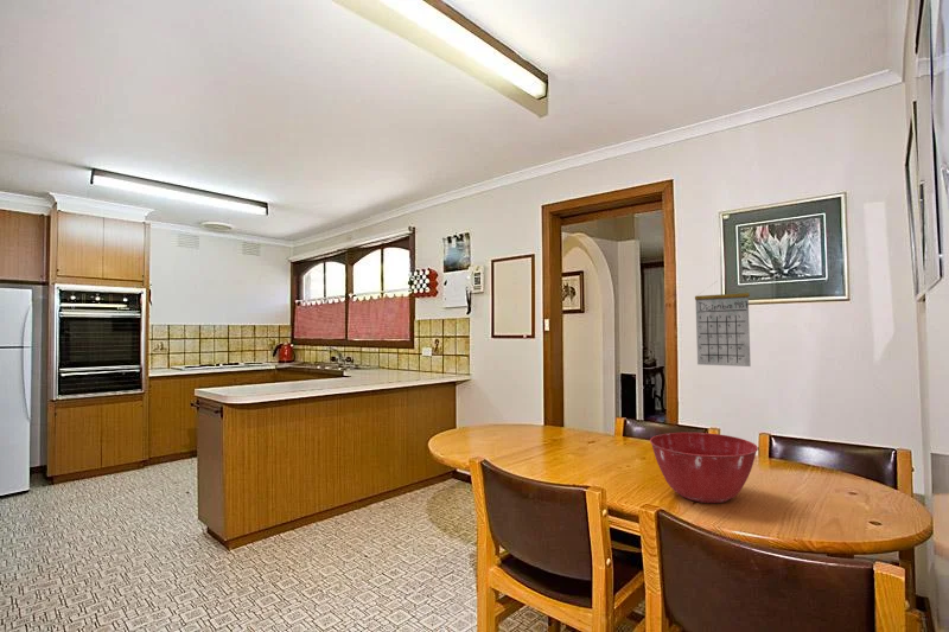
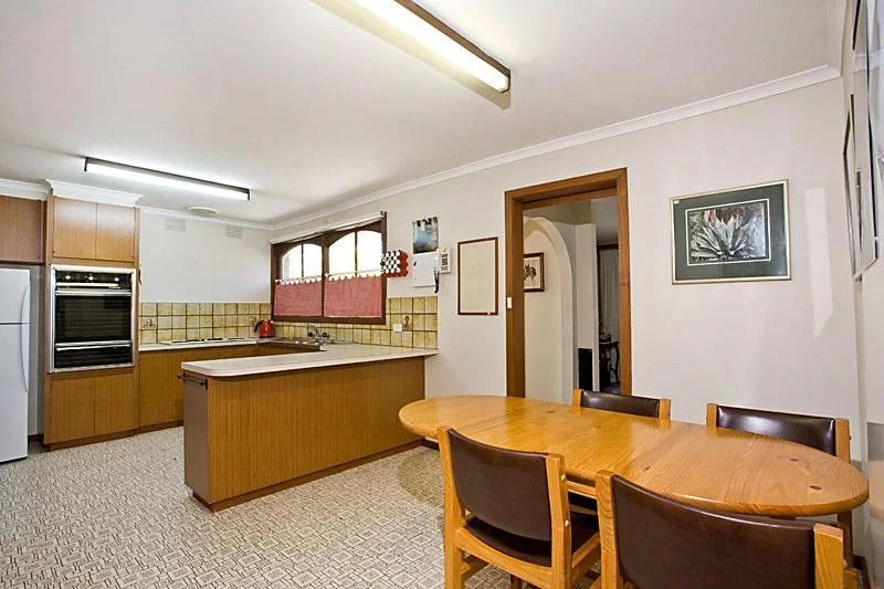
- mixing bowl [649,432,759,504]
- calendar [694,277,752,368]
